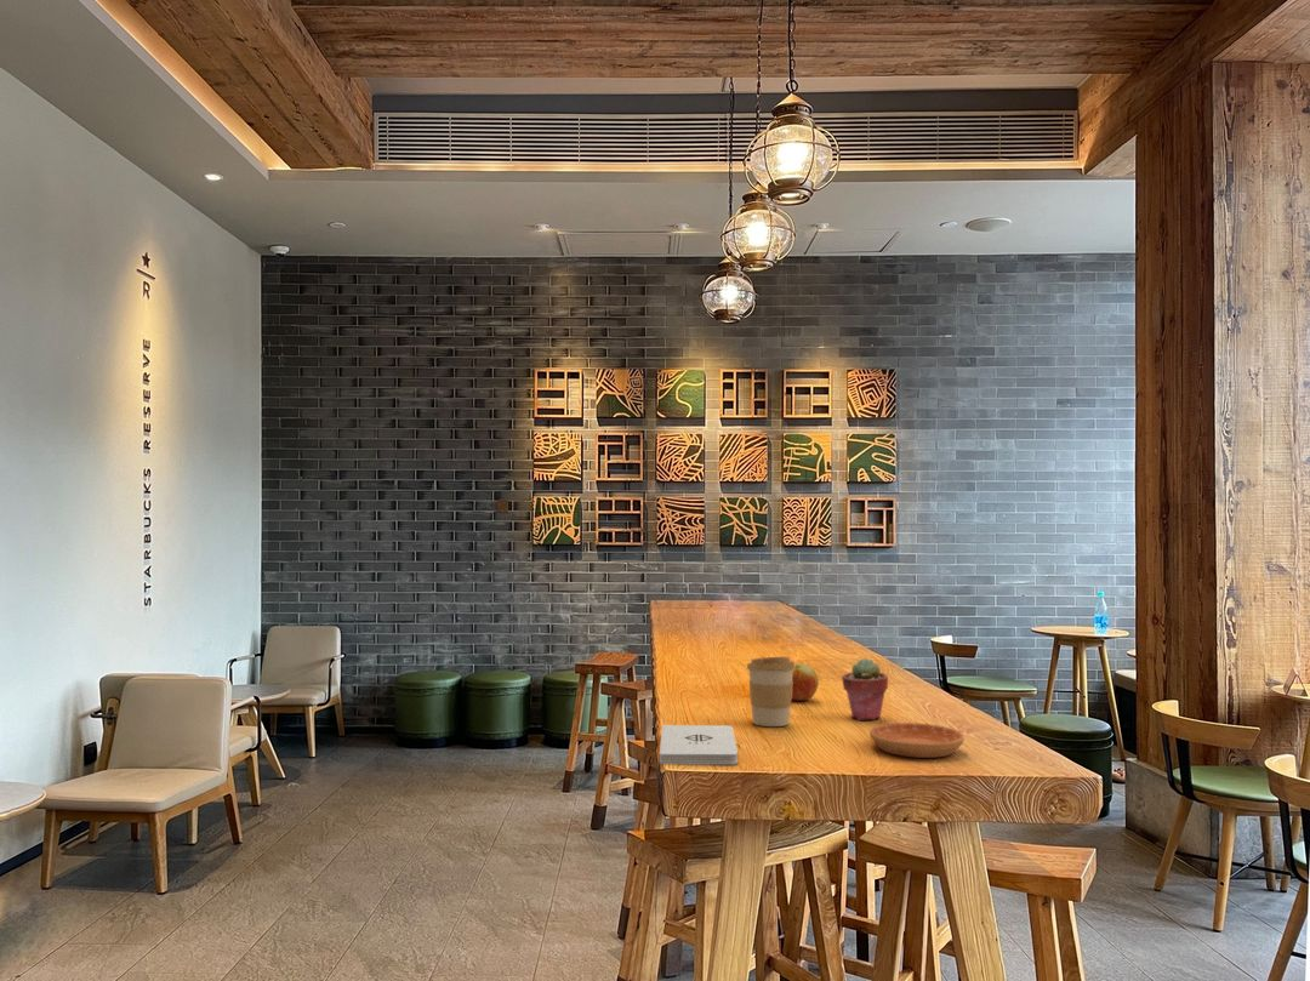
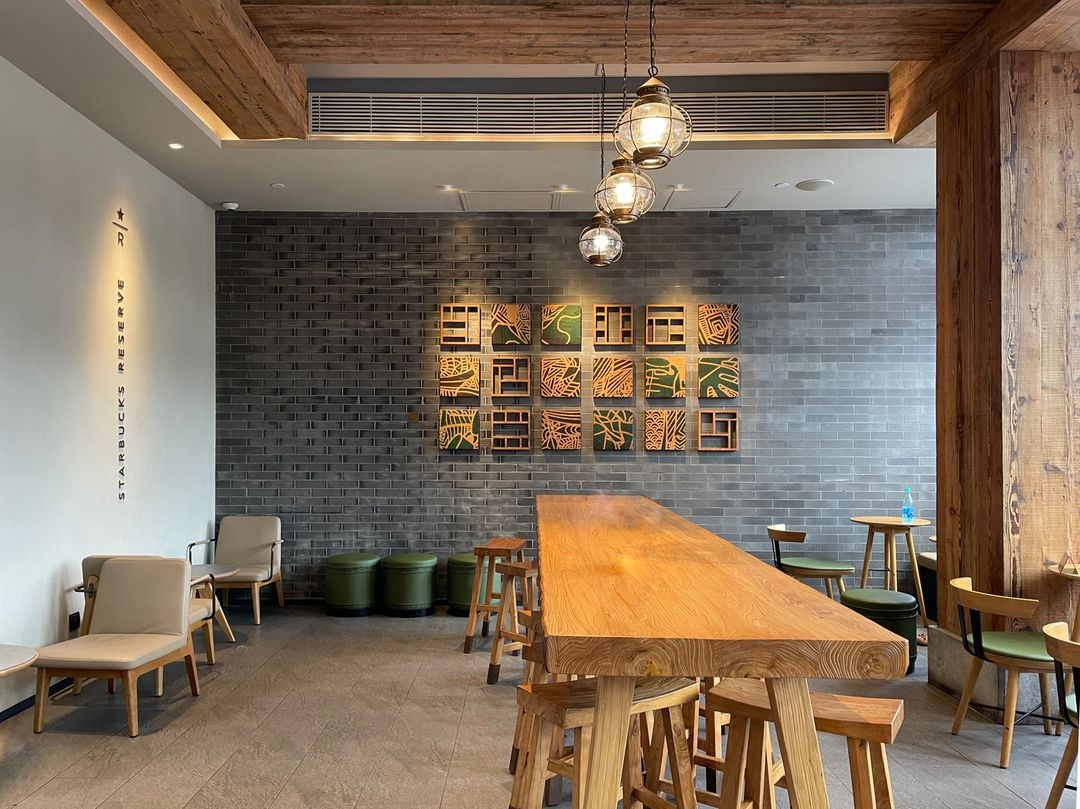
- apple [791,662,820,702]
- coffee cup [746,656,796,728]
- saucer [868,722,966,759]
- notepad [659,724,739,766]
- potted succulent [841,657,889,722]
